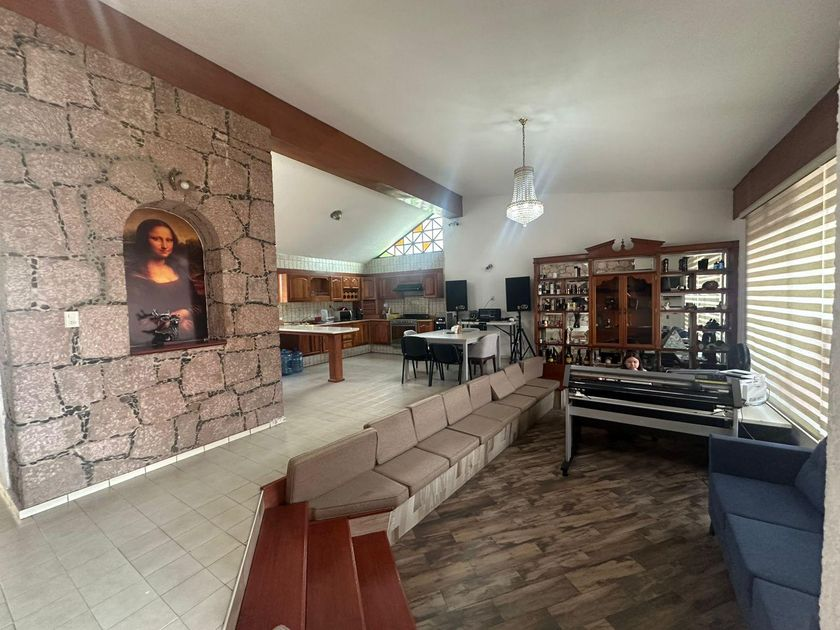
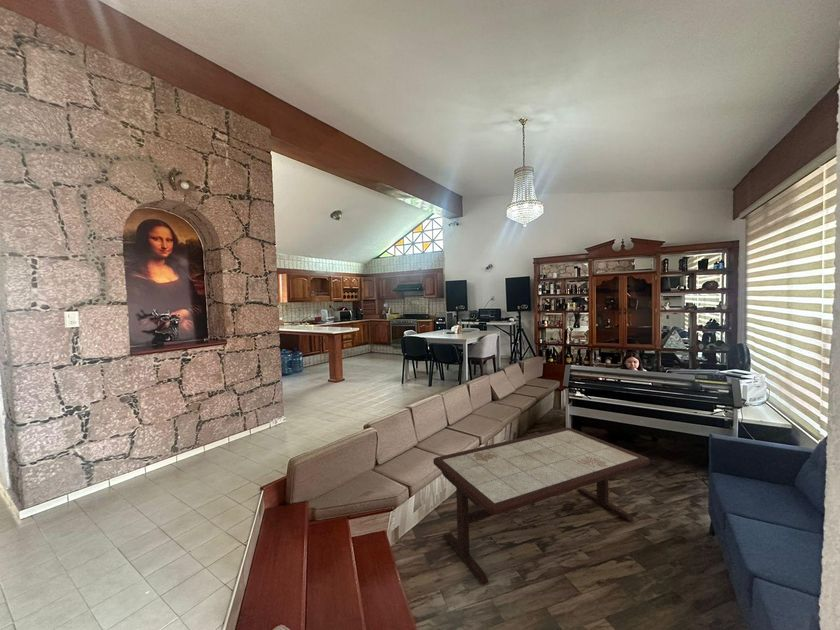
+ coffee table [432,427,651,585]
